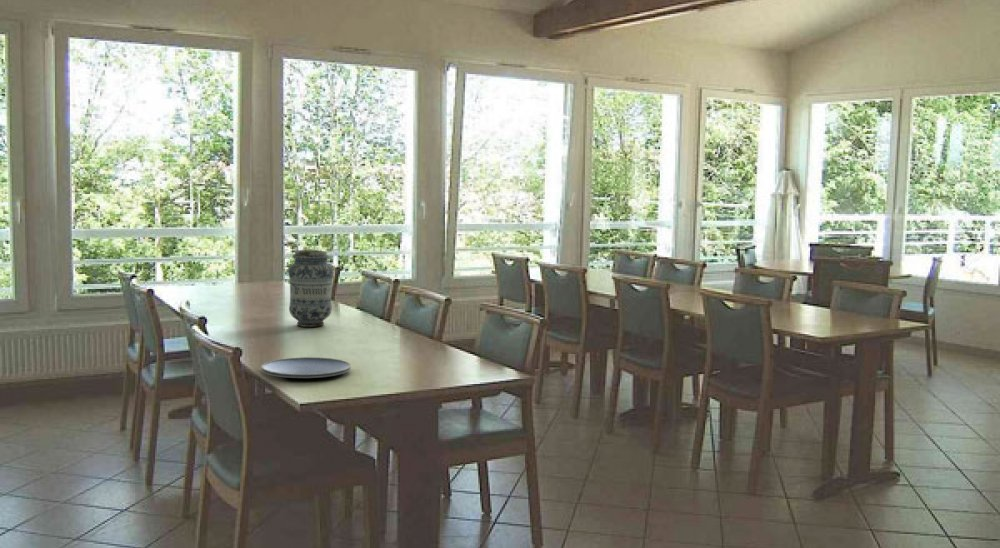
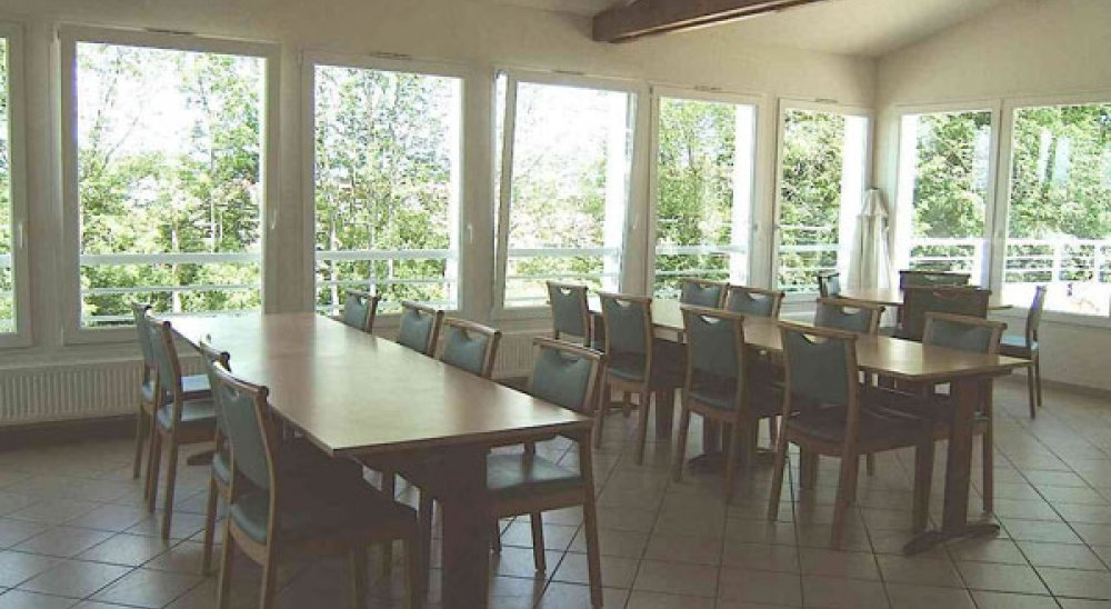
- vase [287,249,334,328]
- plate [260,356,352,379]
